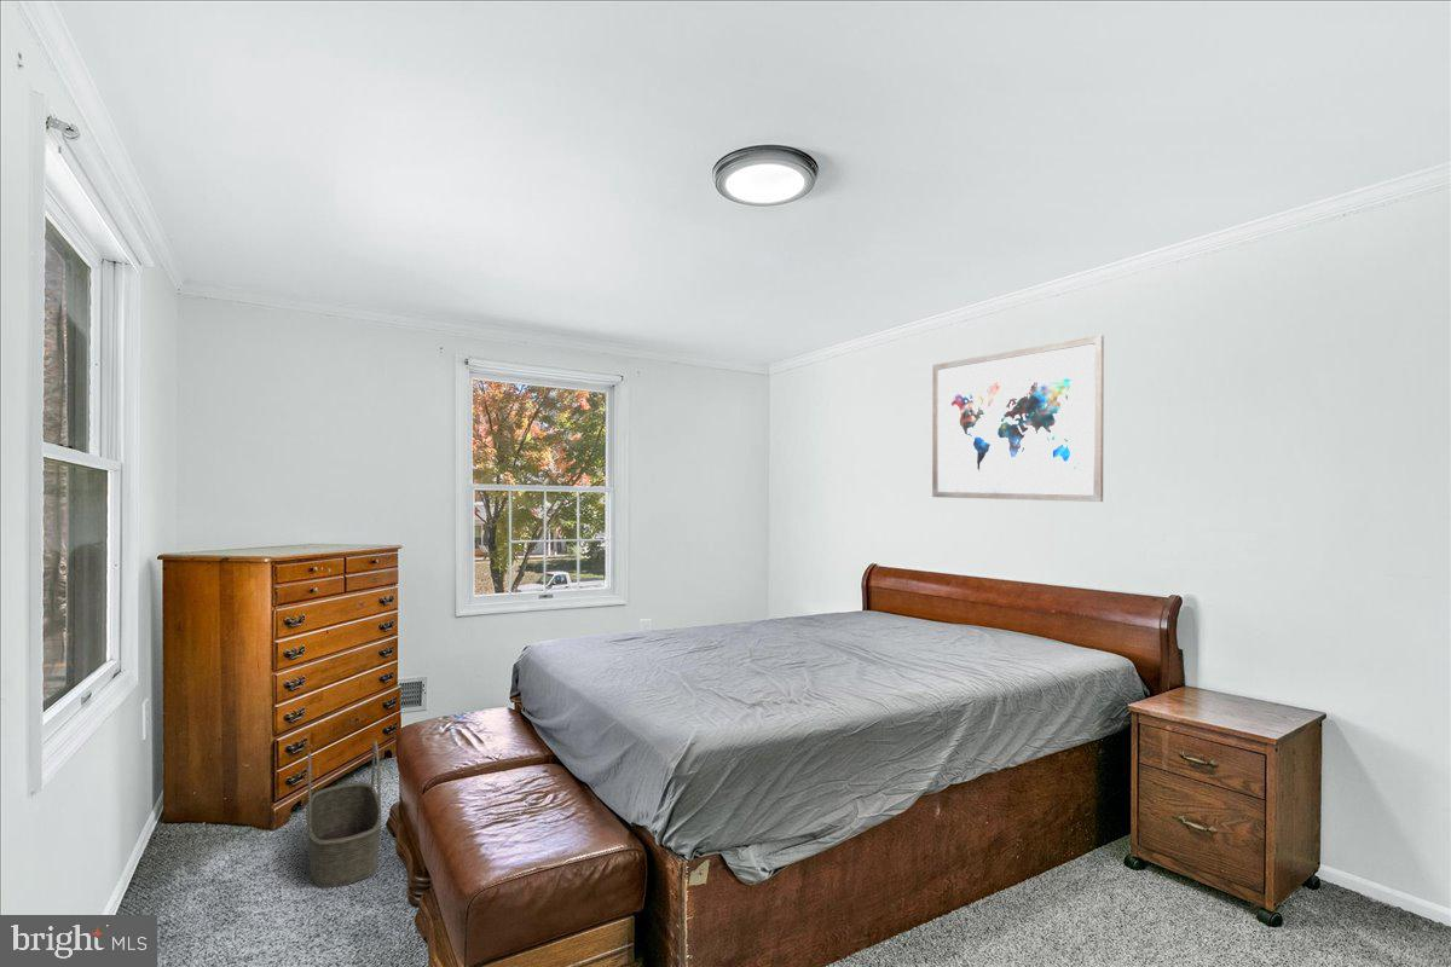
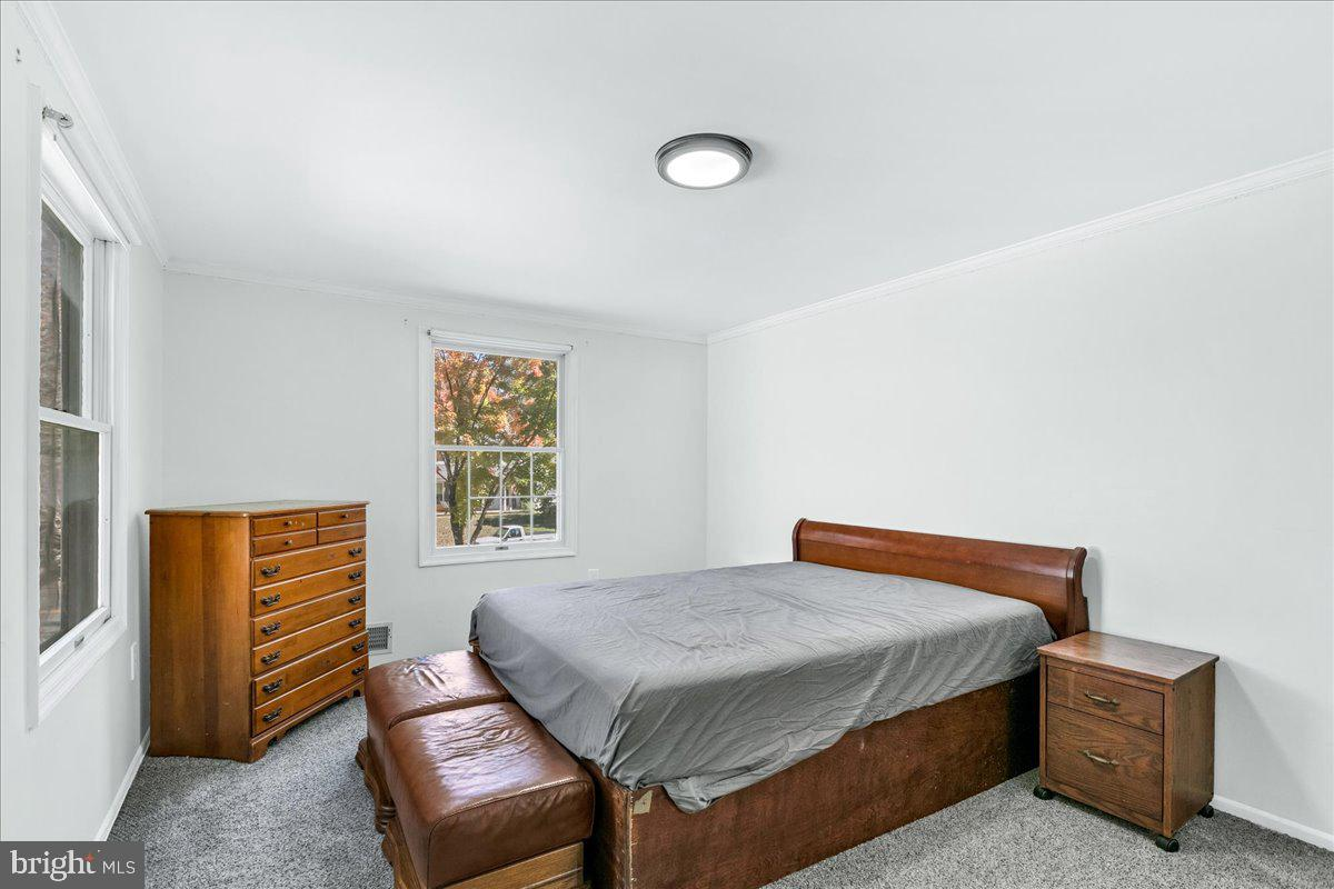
- basket [305,740,383,890]
- wall art [931,335,1105,503]
